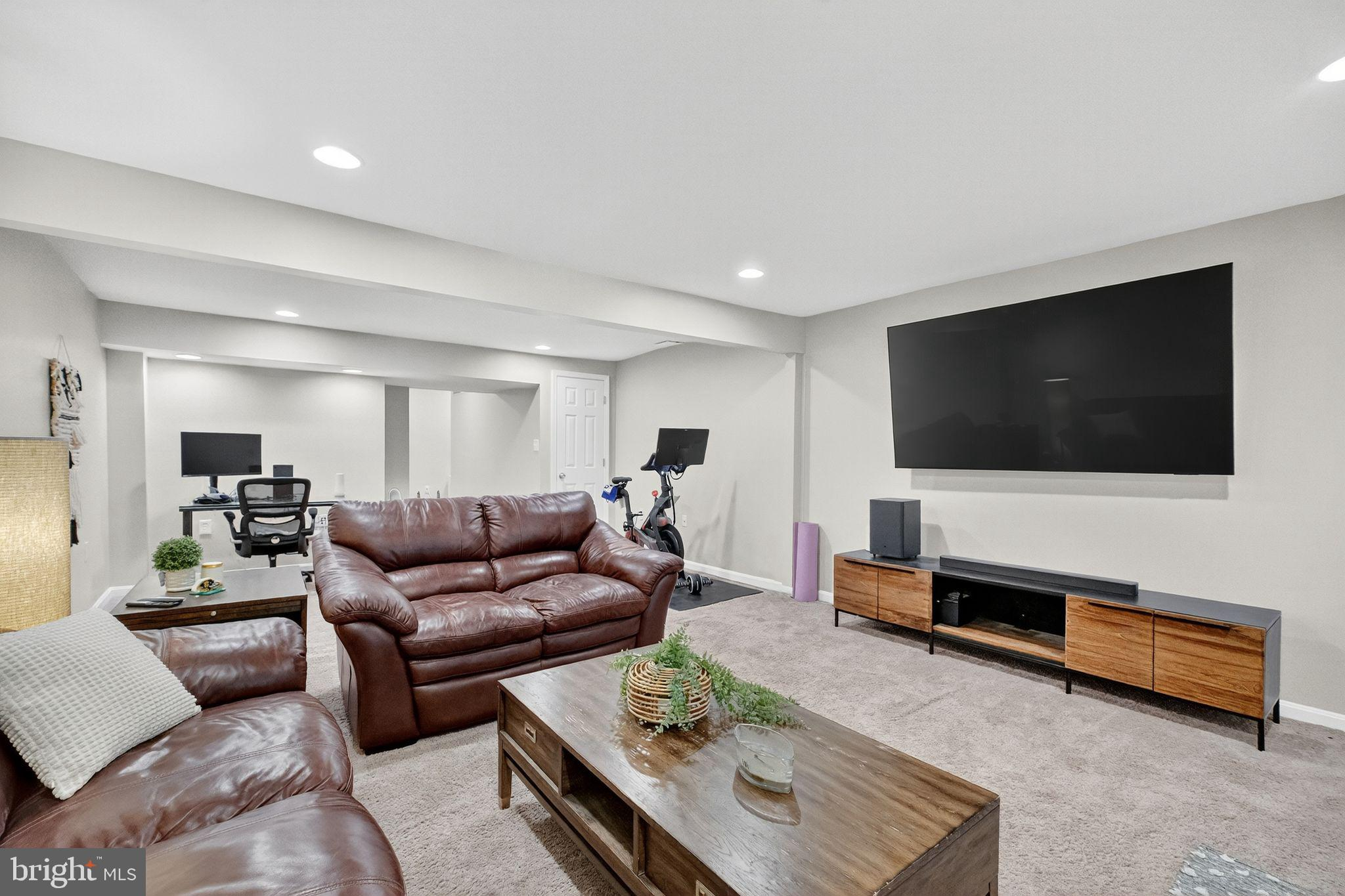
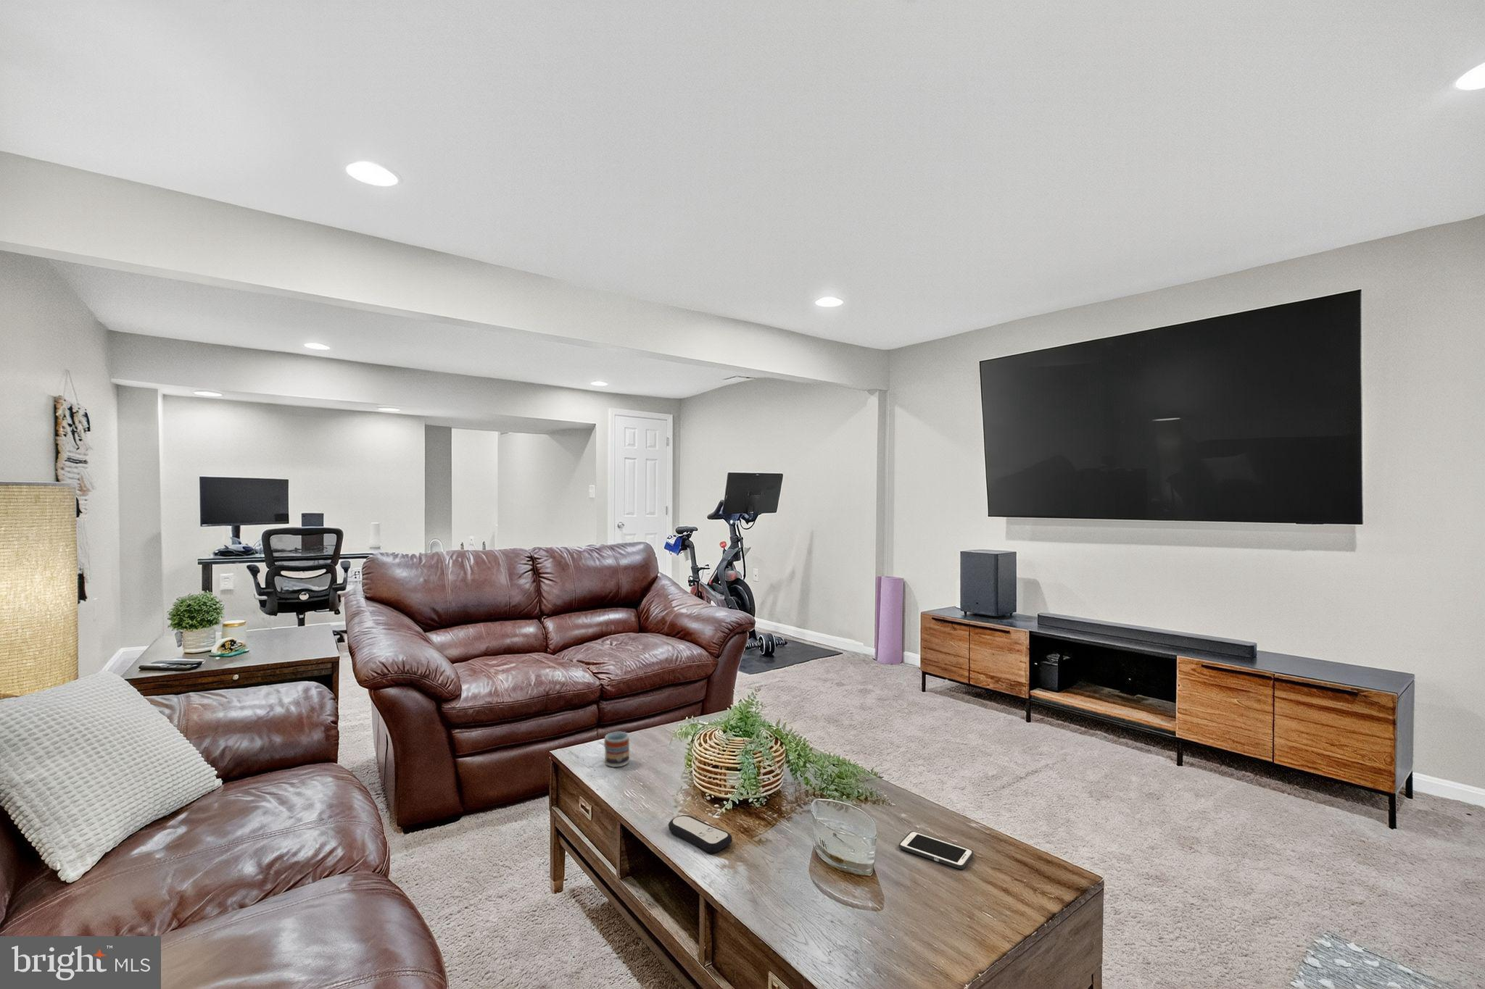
+ cell phone [899,830,974,870]
+ cup [603,731,630,768]
+ remote control [668,815,733,853]
